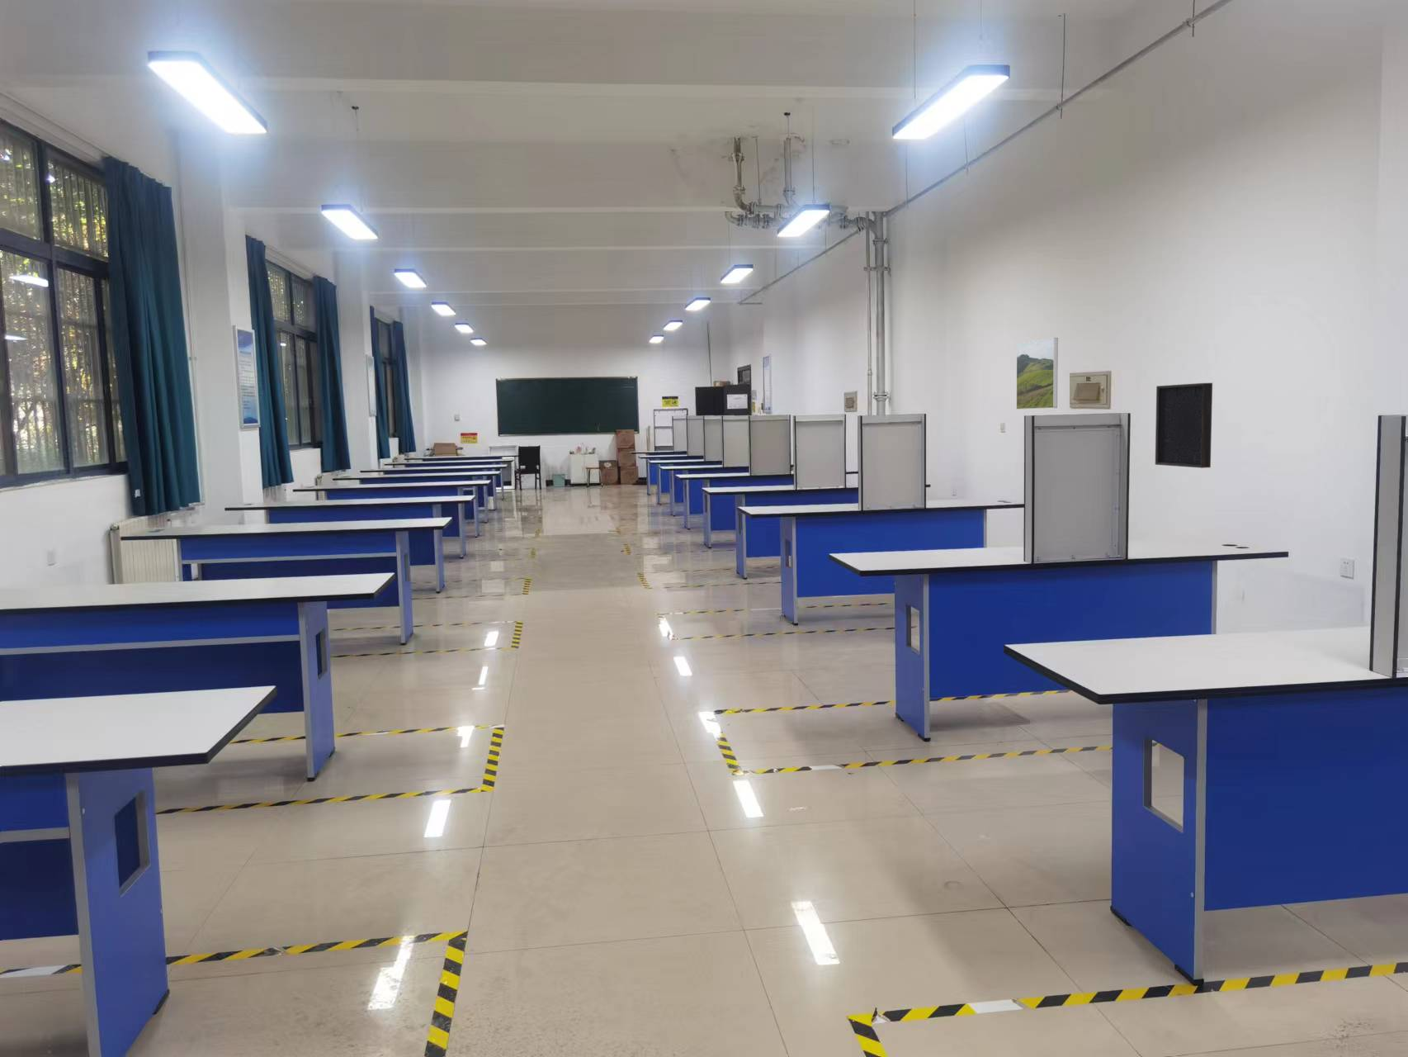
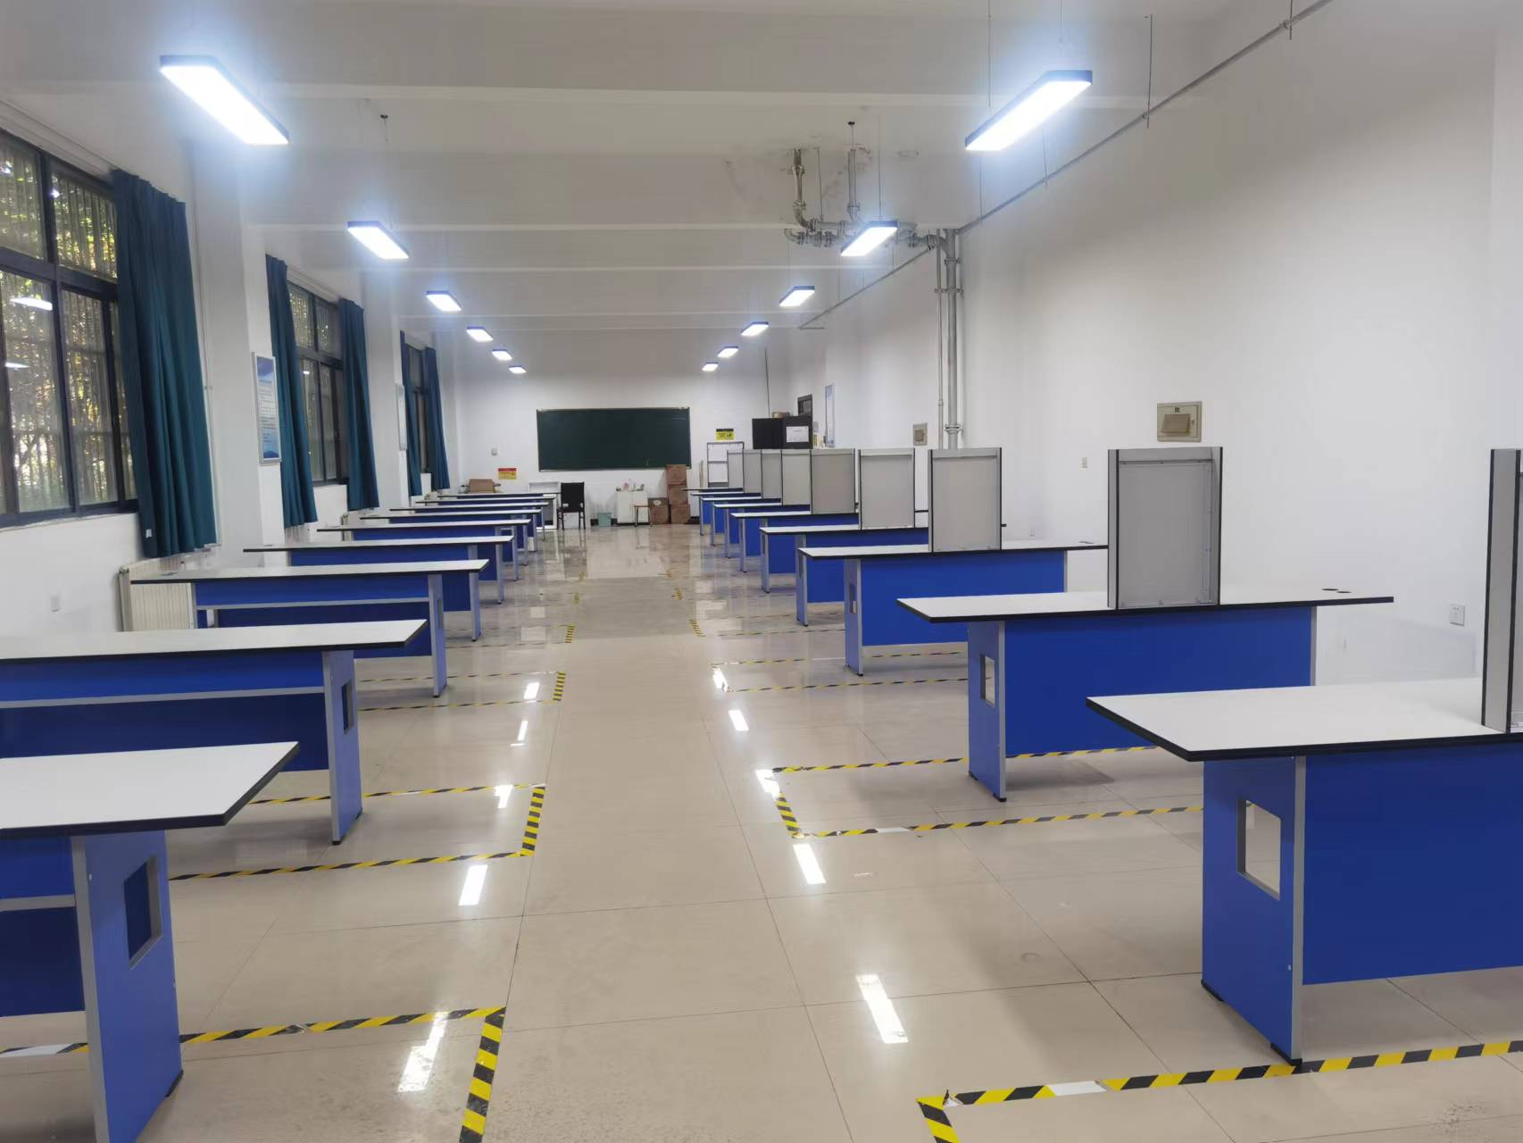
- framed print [1016,336,1058,411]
- air filter [1155,382,1213,469]
